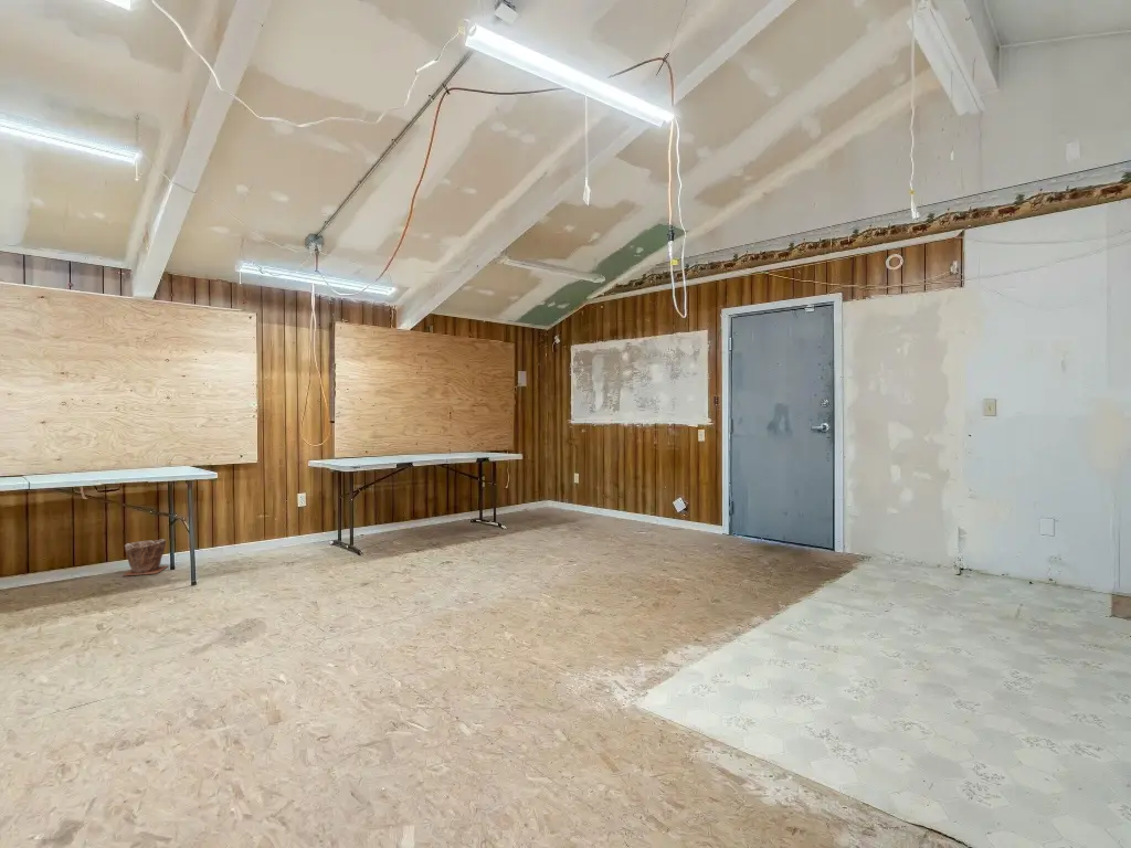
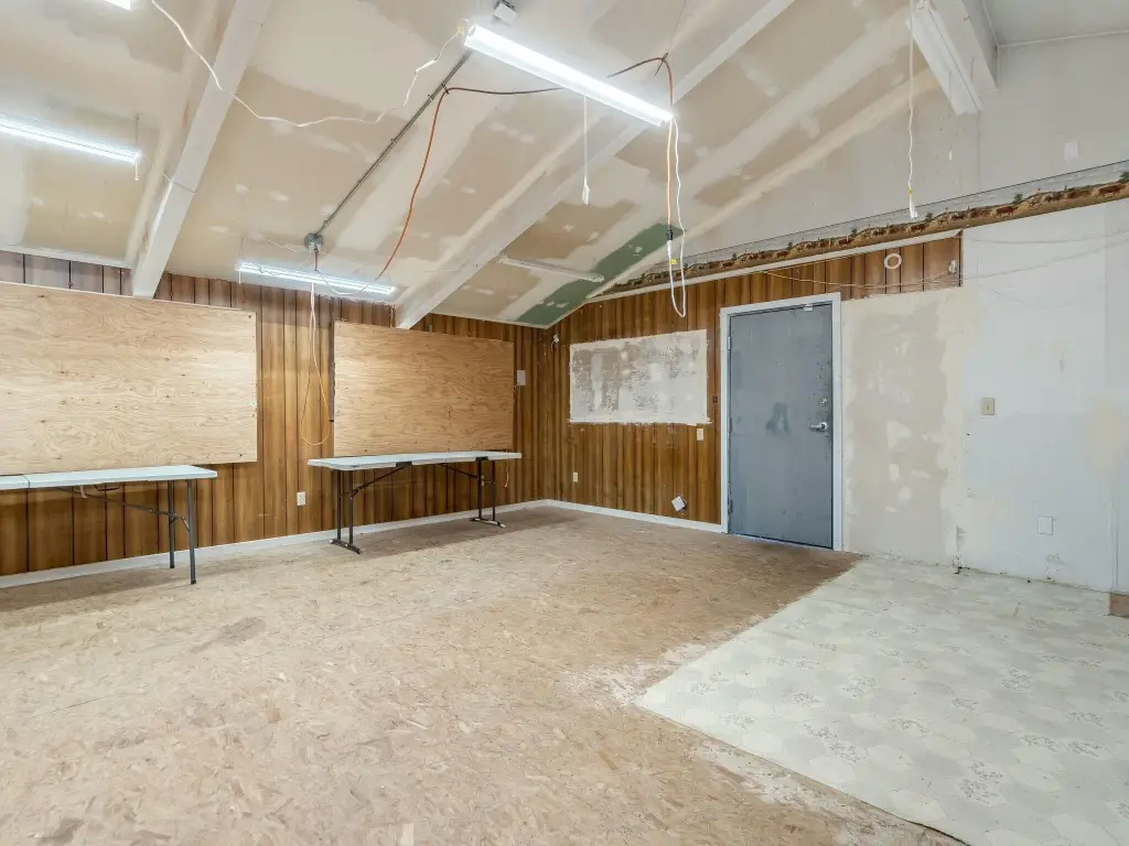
- plant pot [121,538,169,577]
